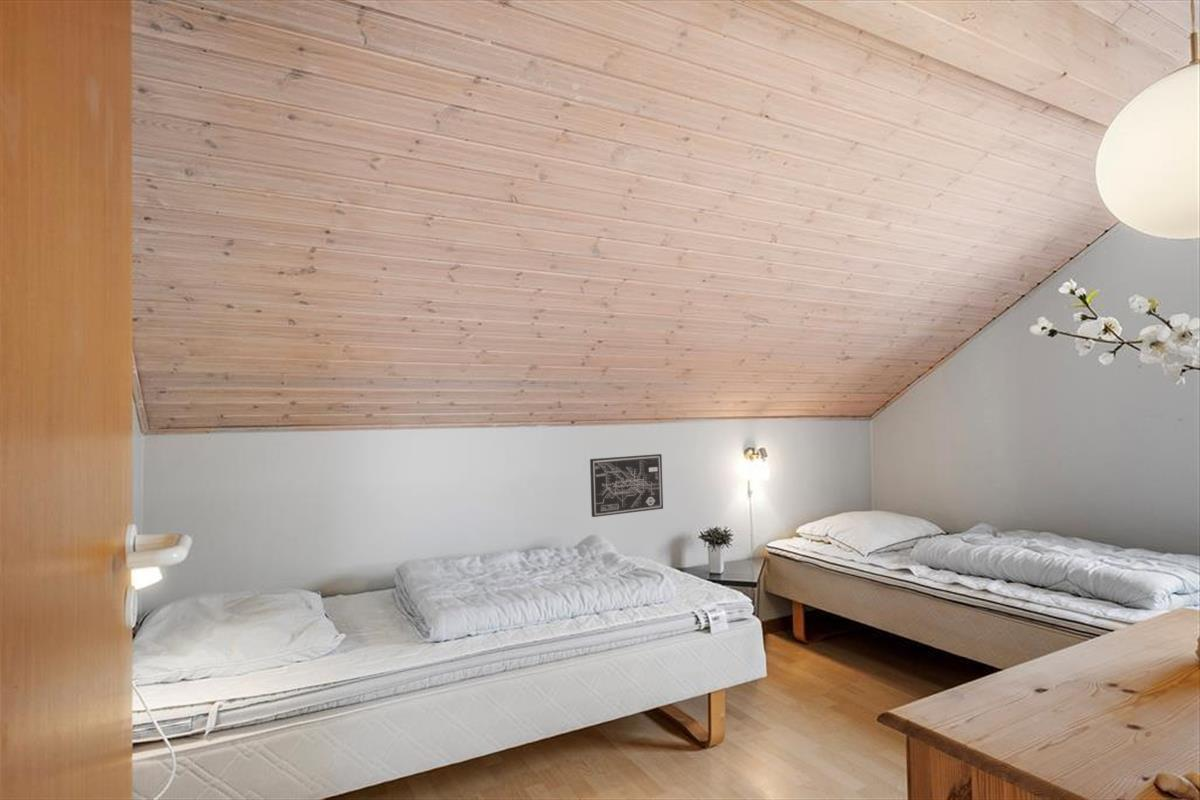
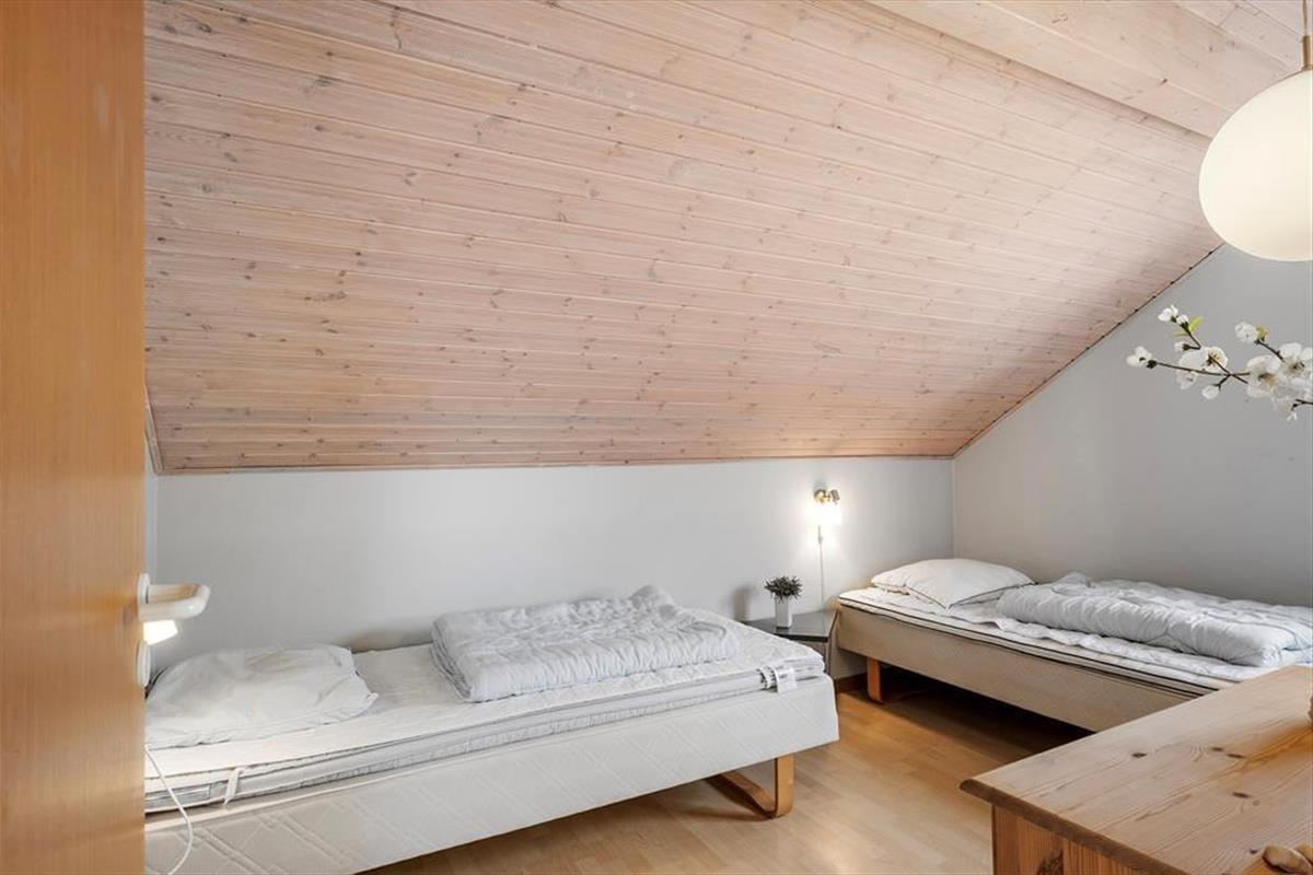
- wall art [589,453,664,518]
